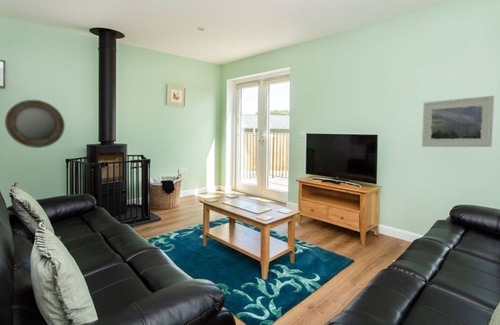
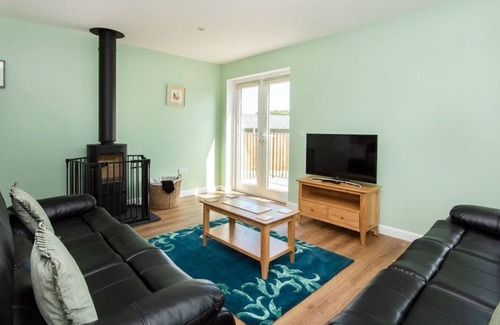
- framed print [421,95,495,148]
- home mirror [4,99,66,149]
